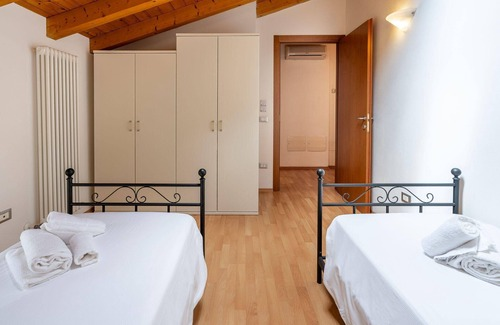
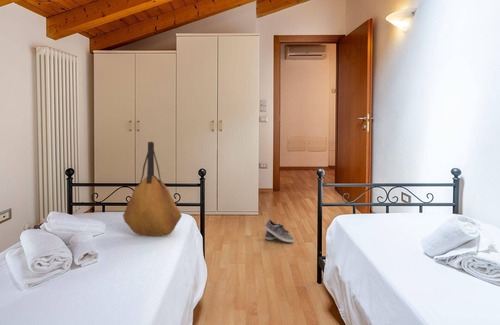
+ tote bag [122,141,183,237]
+ shoe [264,219,295,243]
